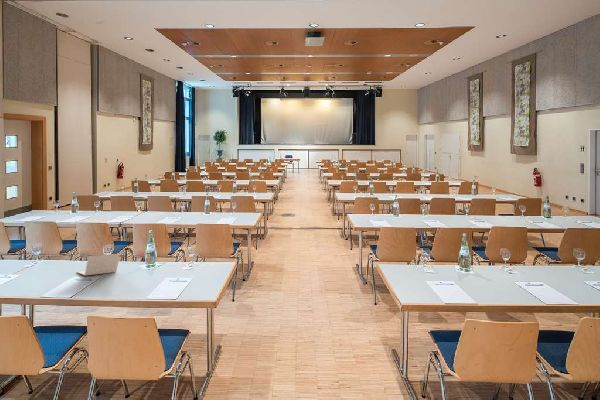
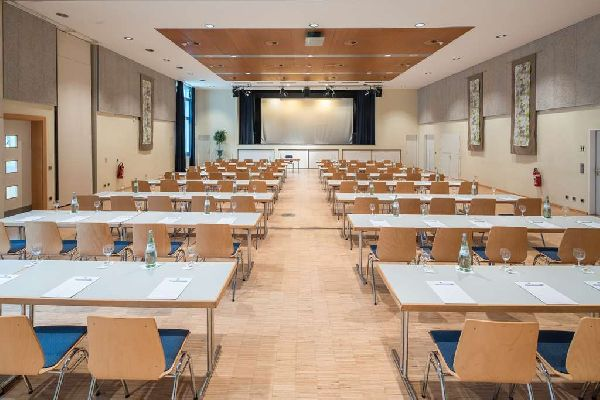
- laptop [76,252,121,276]
